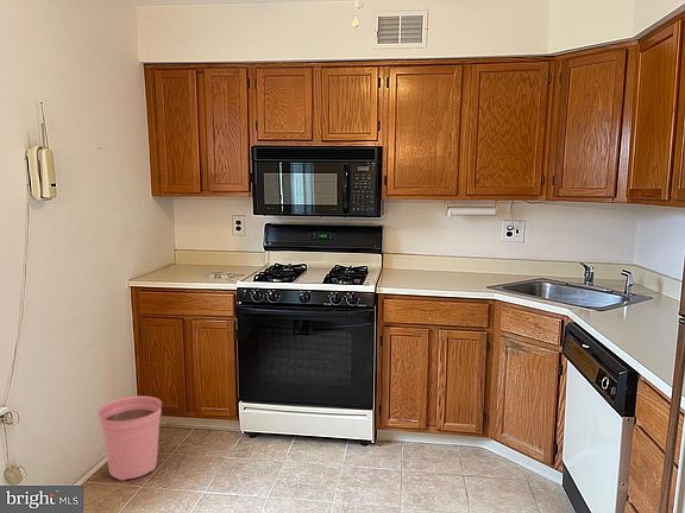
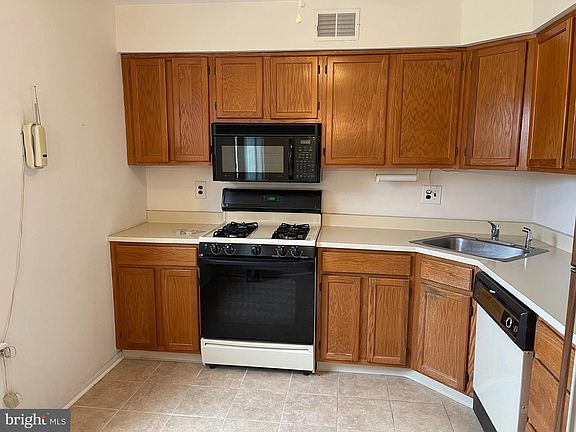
- plant pot [96,395,163,481]
